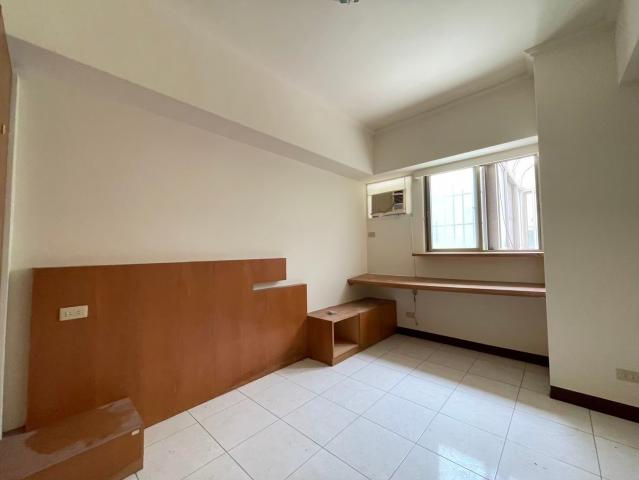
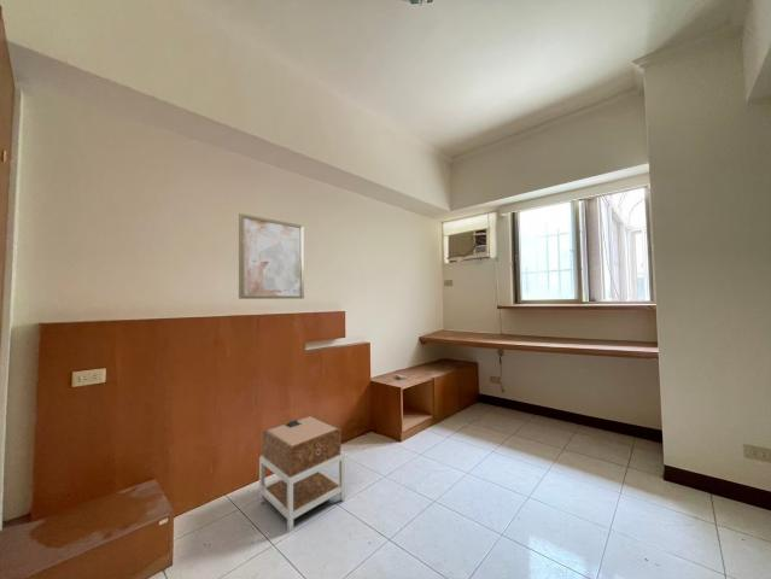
+ wall art [238,212,305,300]
+ nightstand [258,414,346,533]
